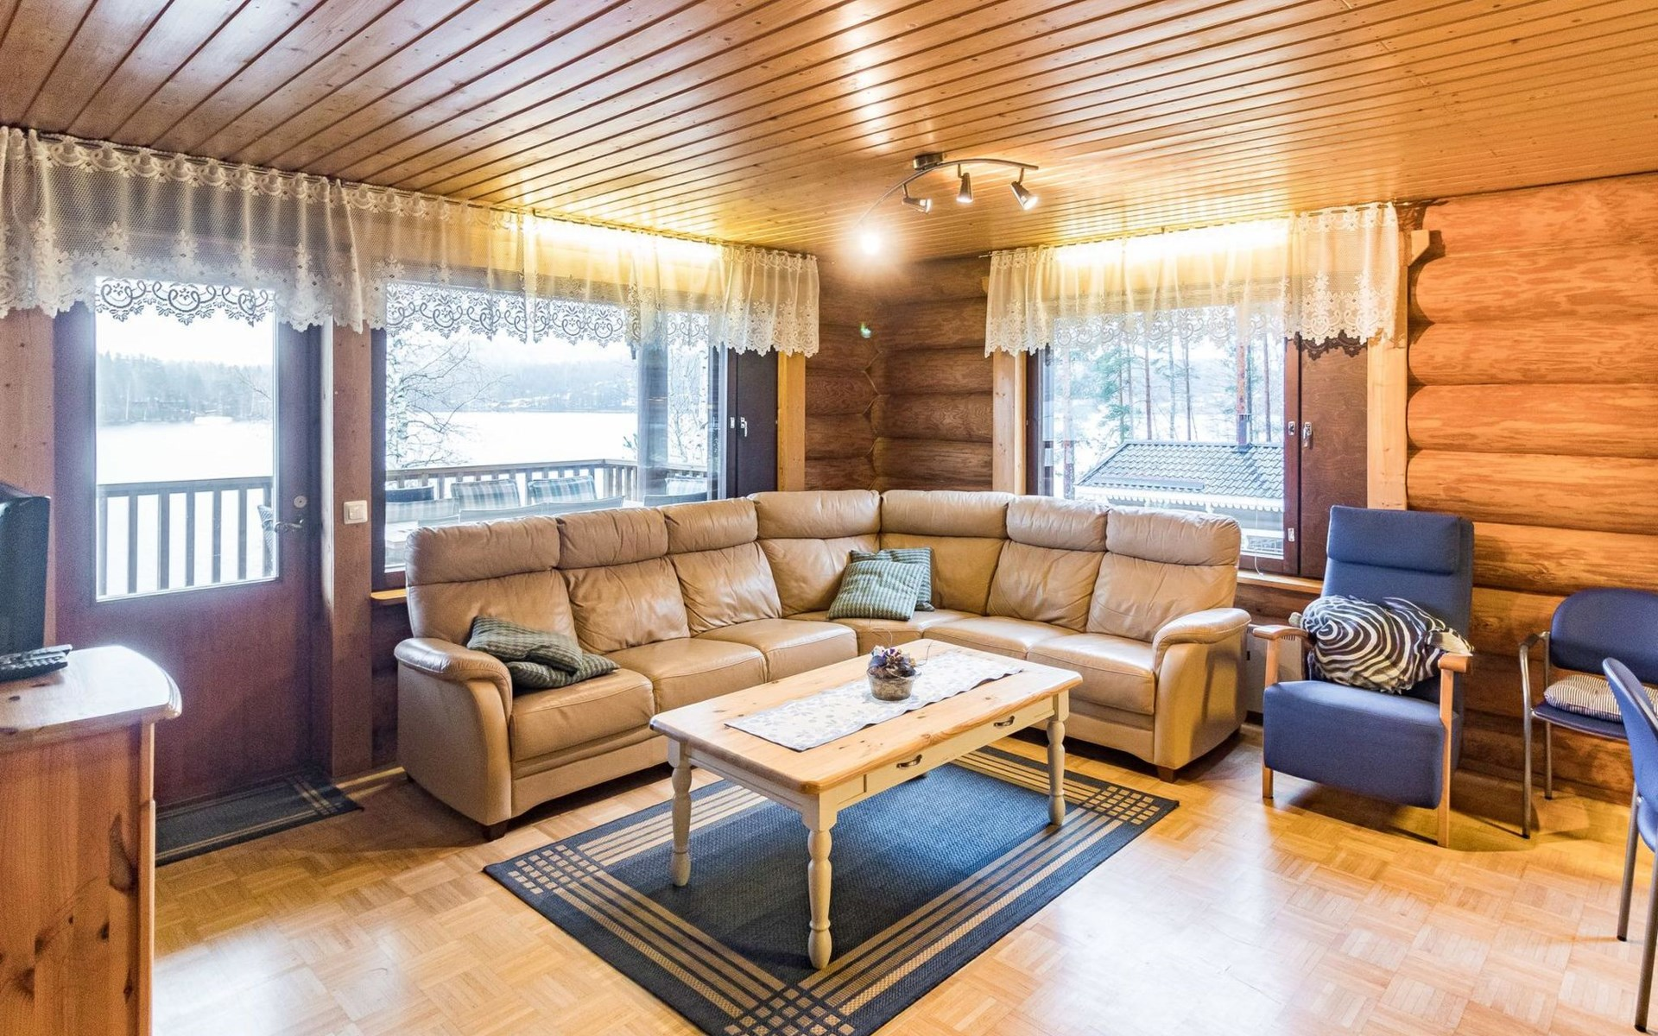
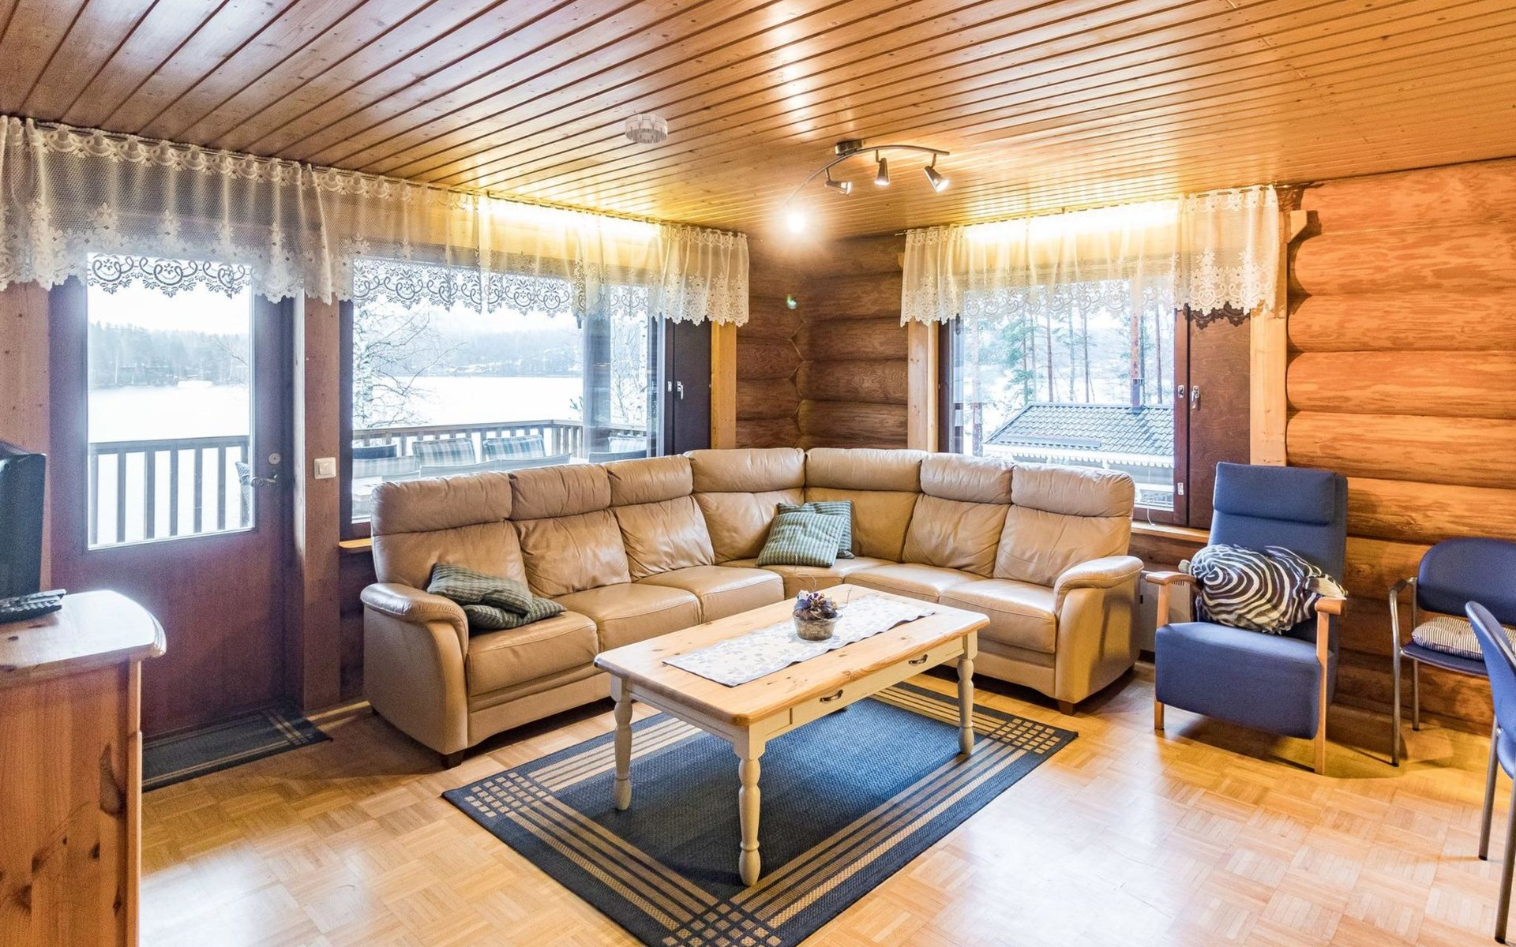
+ smoke detector [624,112,668,144]
